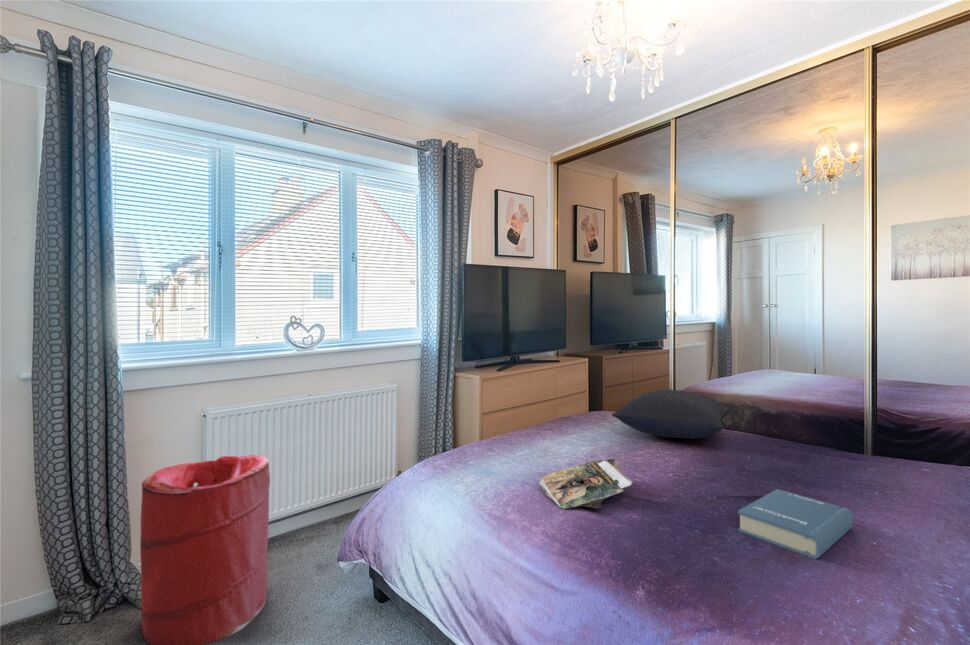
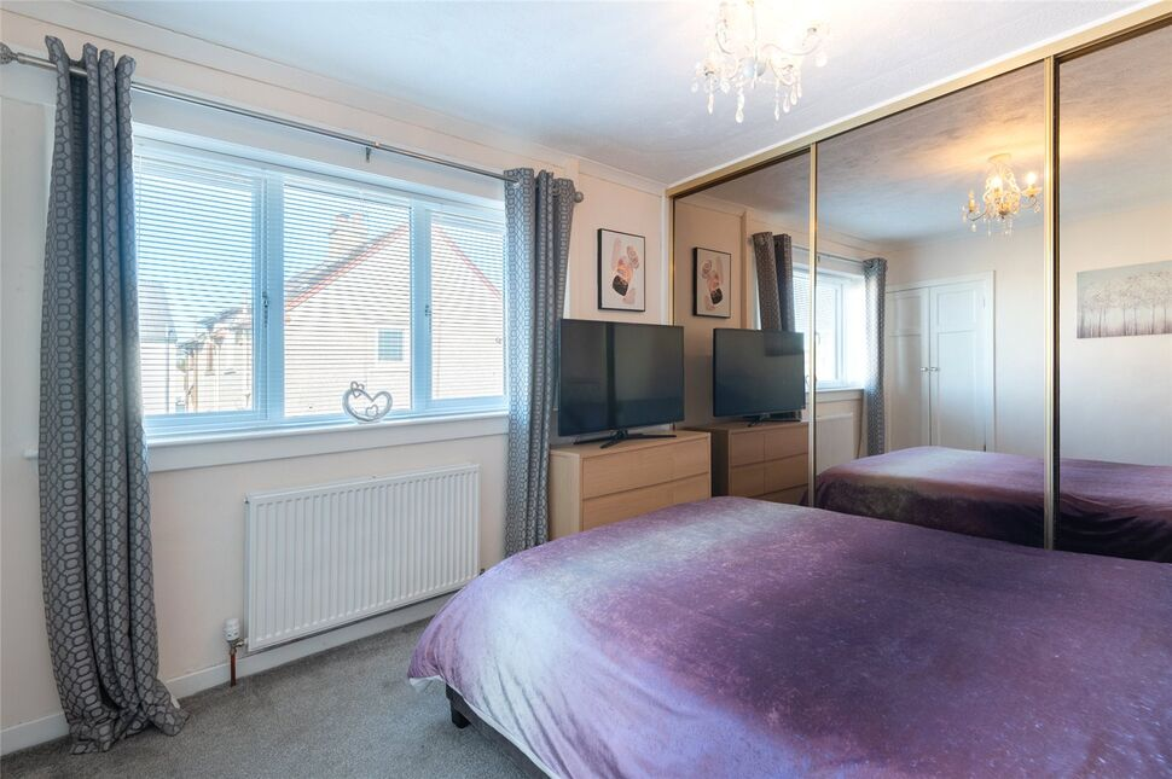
- pillow [611,389,732,440]
- magazine [539,458,634,510]
- hardback book [737,488,854,560]
- laundry hamper [139,454,271,645]
